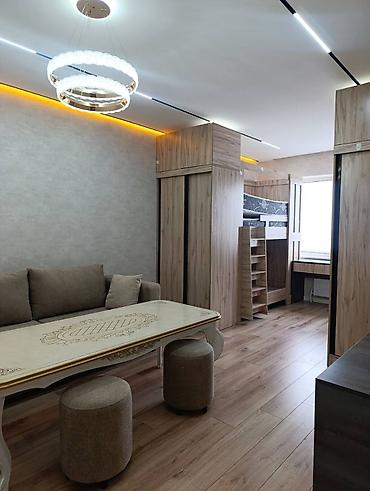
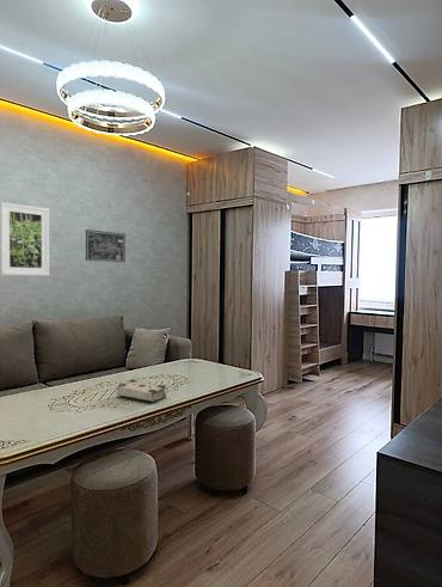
+ wall art [85,228,127,263]
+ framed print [0,201,50,276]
+ book [116,378,167,404]
